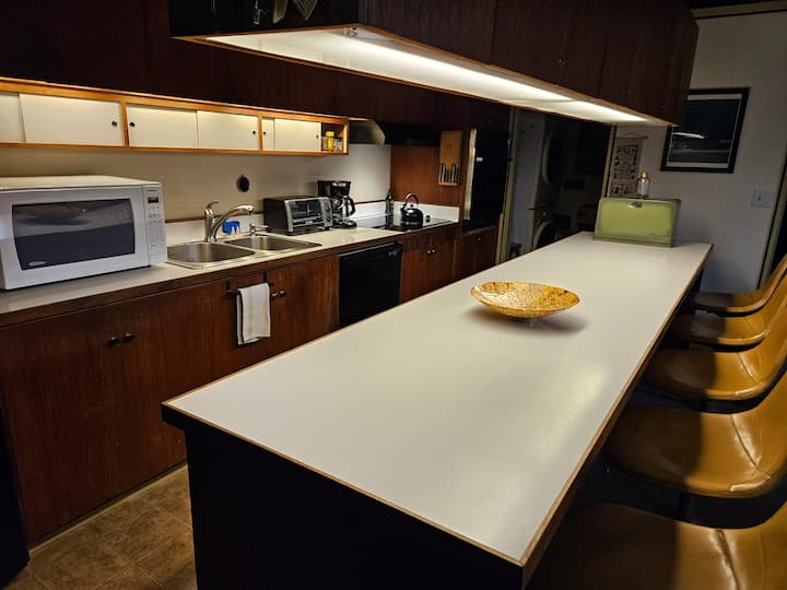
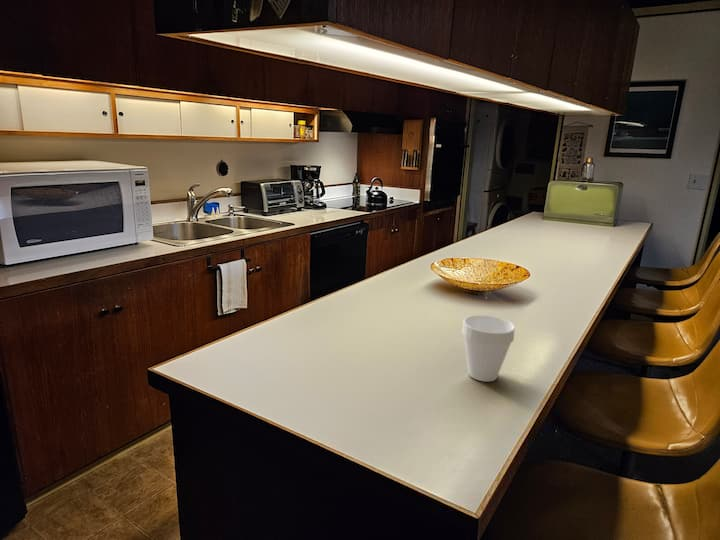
+ cup [461,314,516,383]
